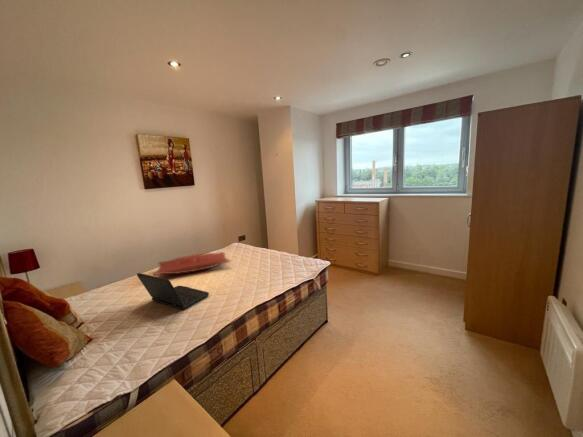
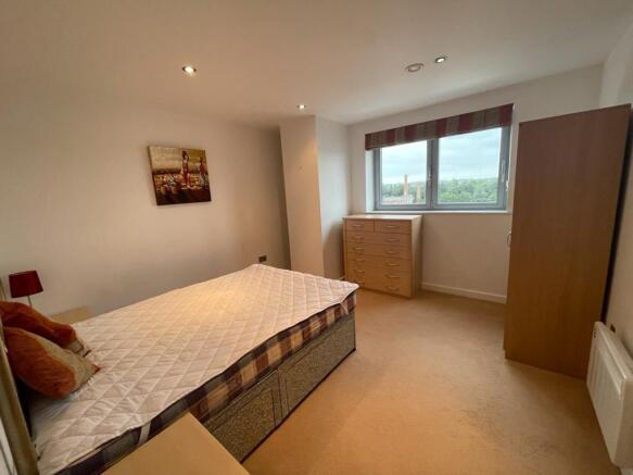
- laptop [136,272,210,311]
- pillow [152,251,232,276]
